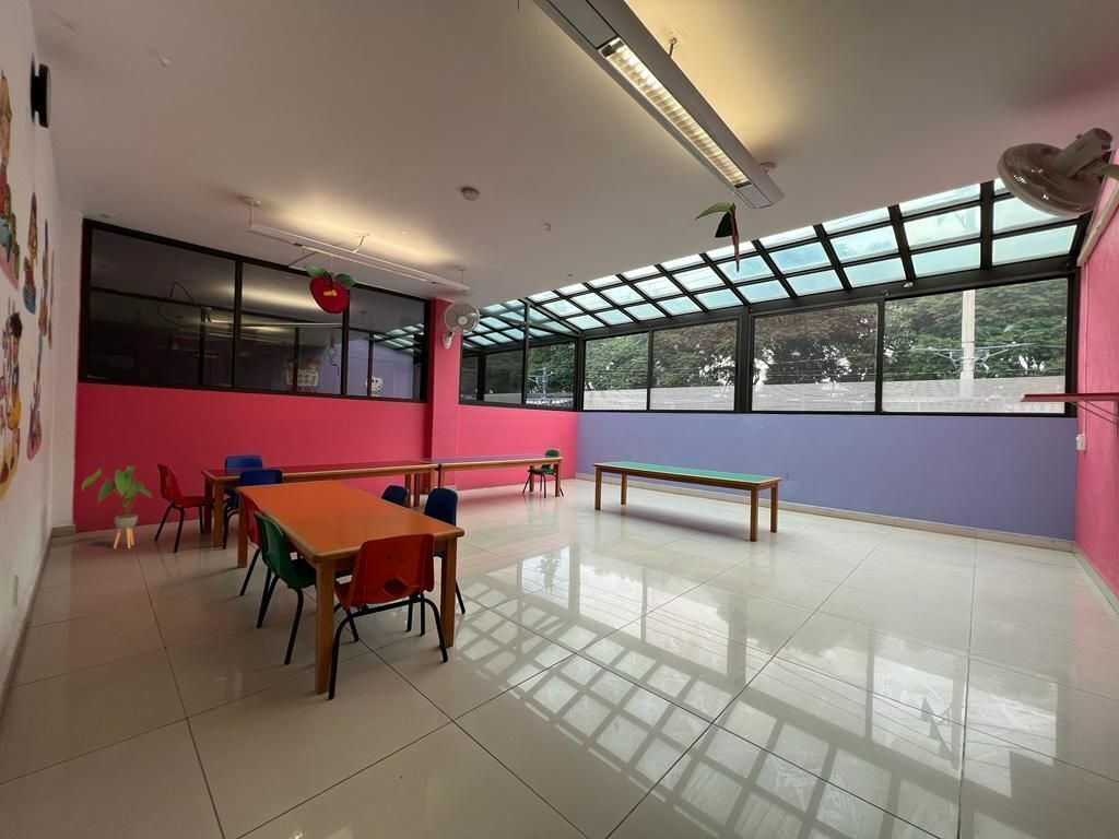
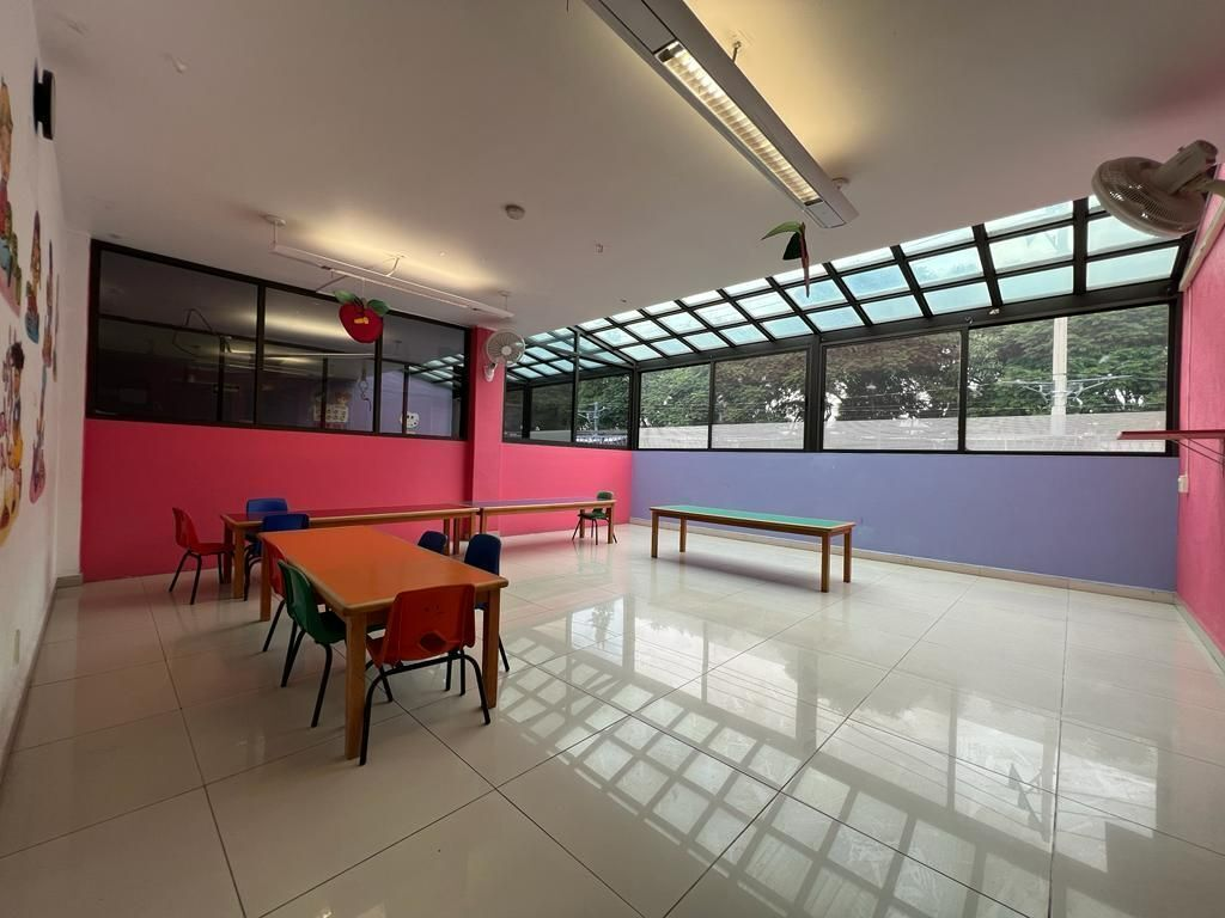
- house plant [81,464,152,550]
